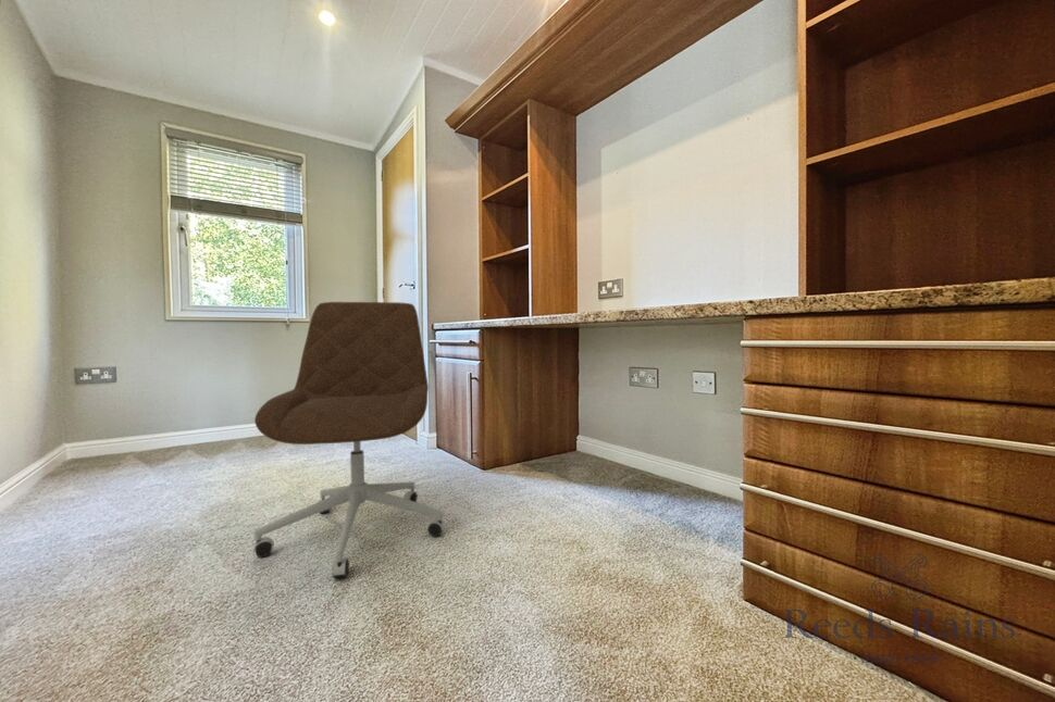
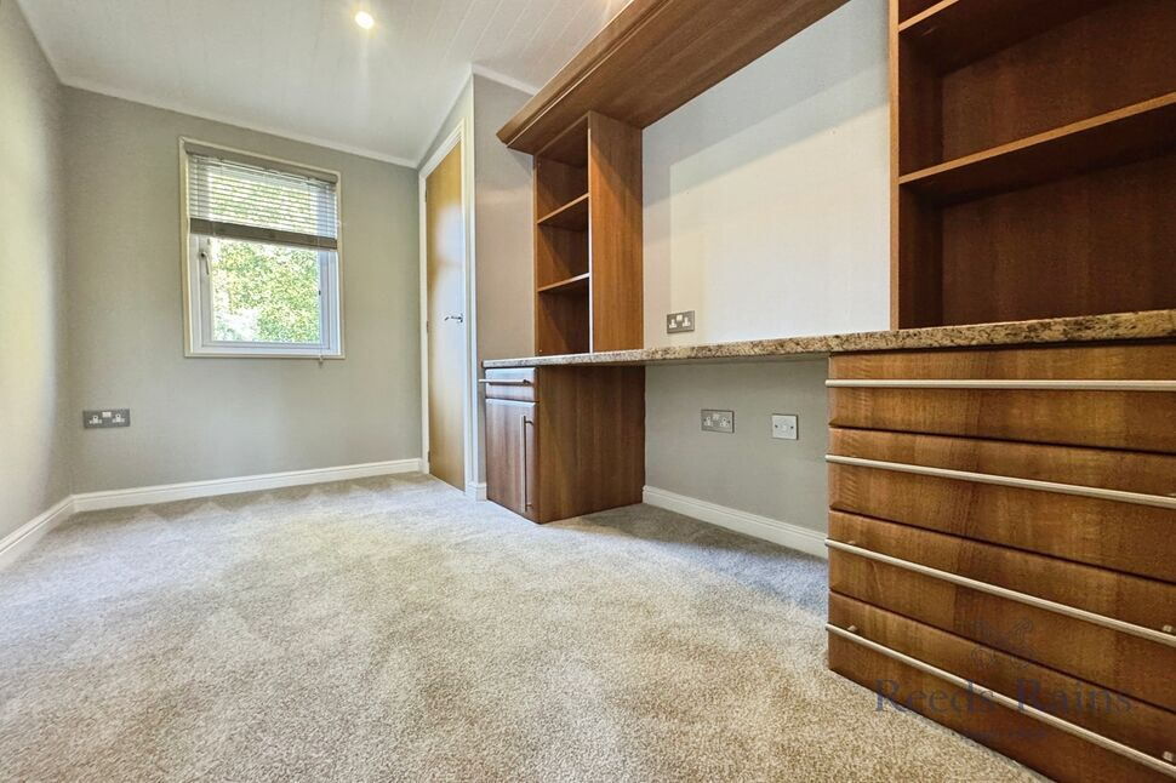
- office chair [252,301,446,579]
